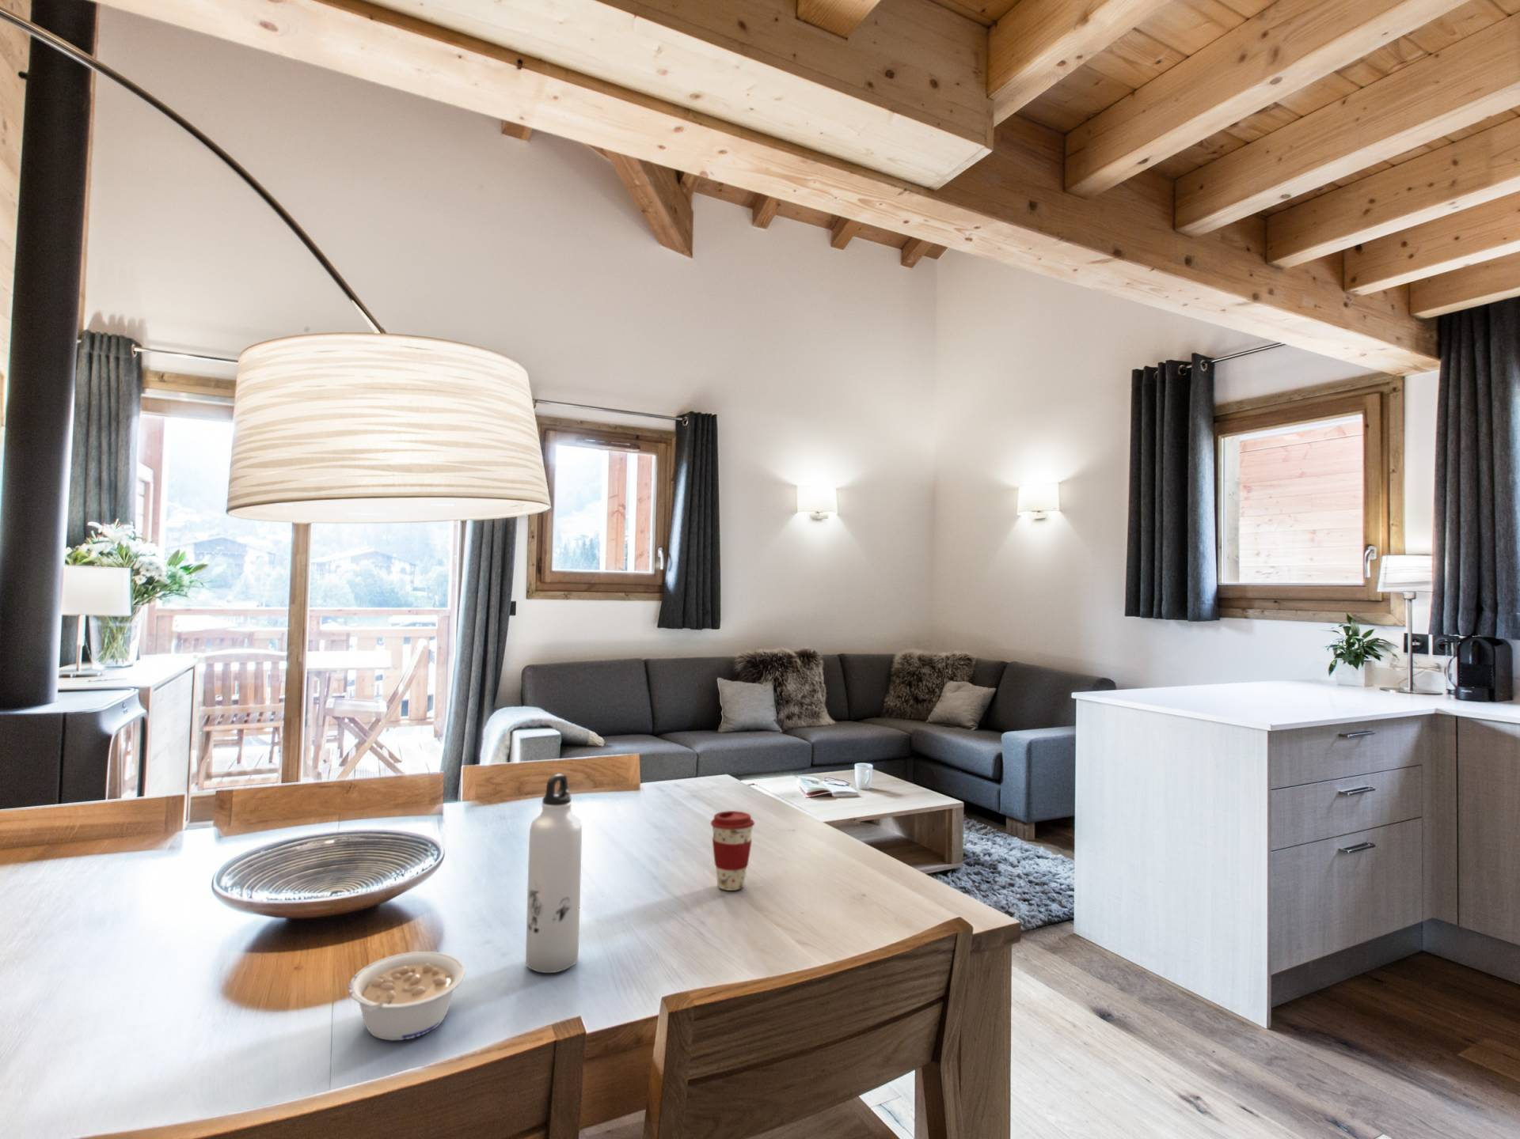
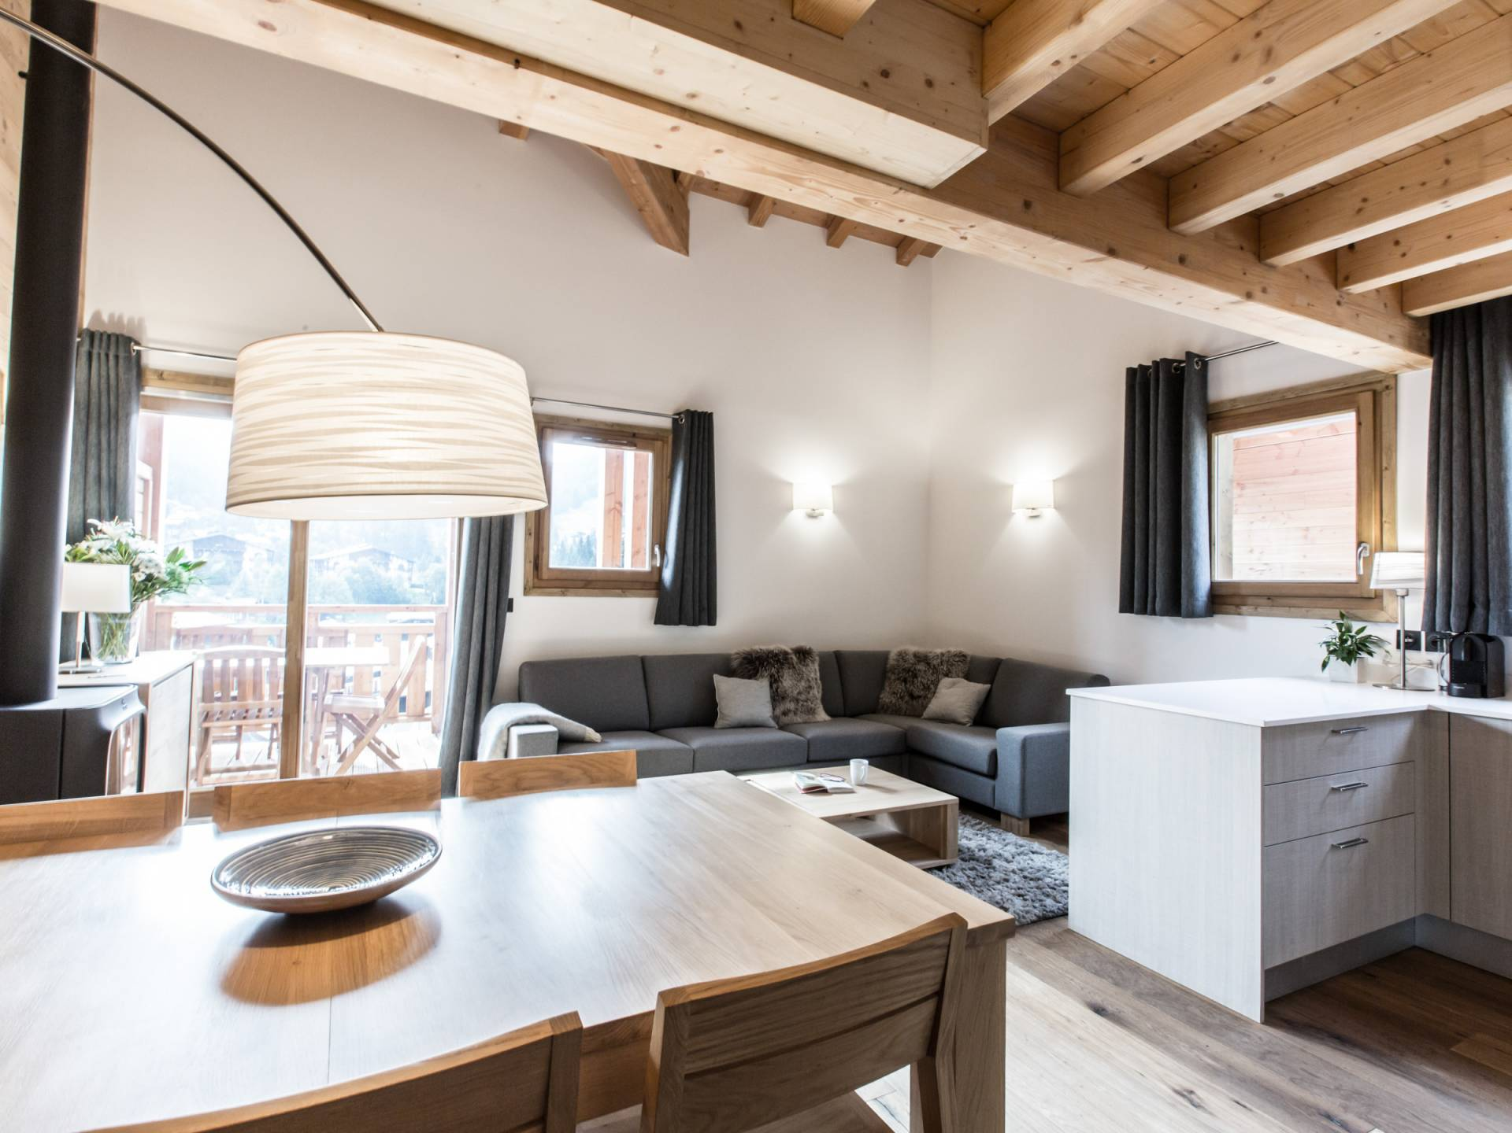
- legume [347,951,466,1041]
- coffee cup [710,810,755,891]
- water bottle [525,773,583,974]
